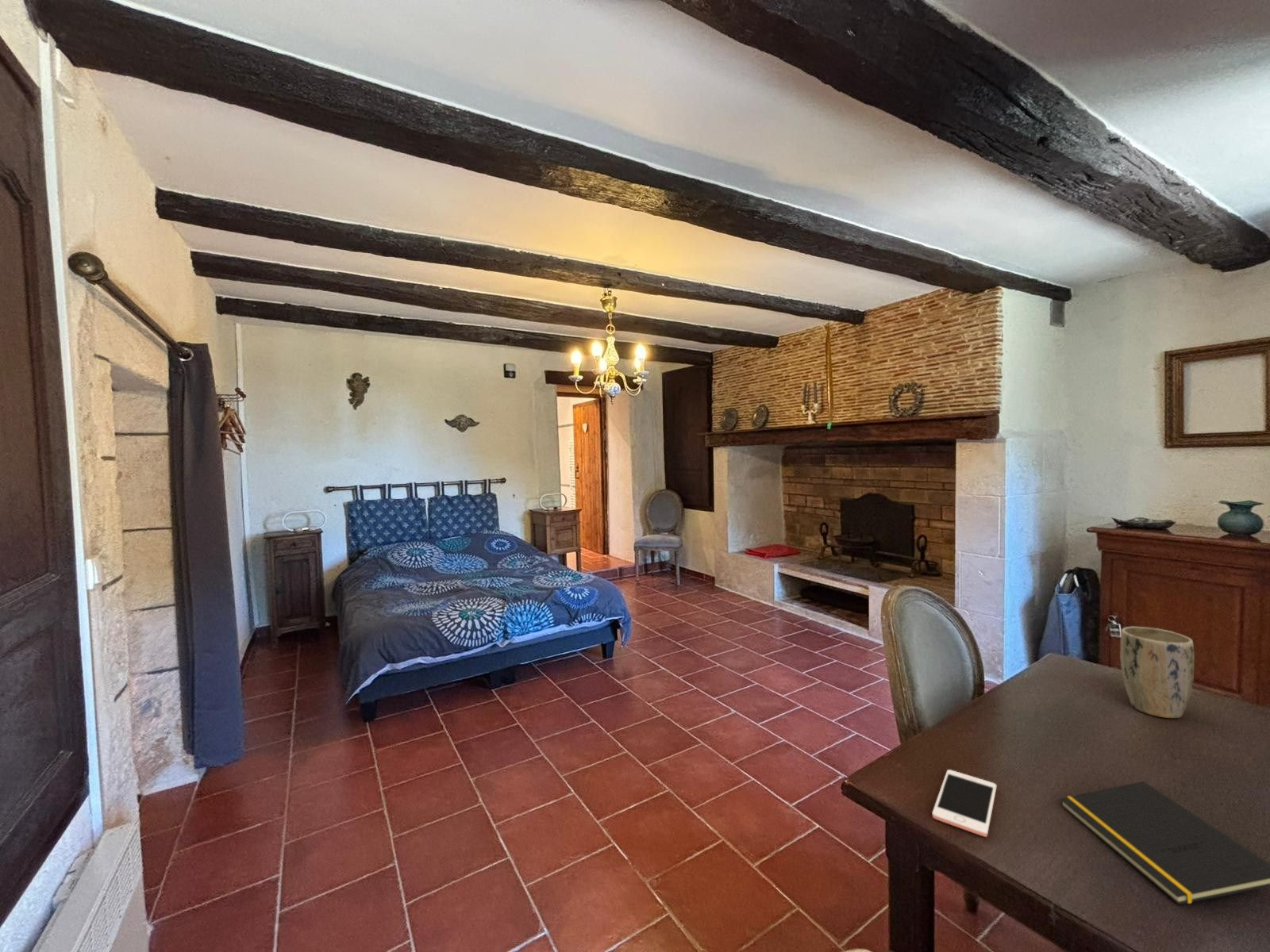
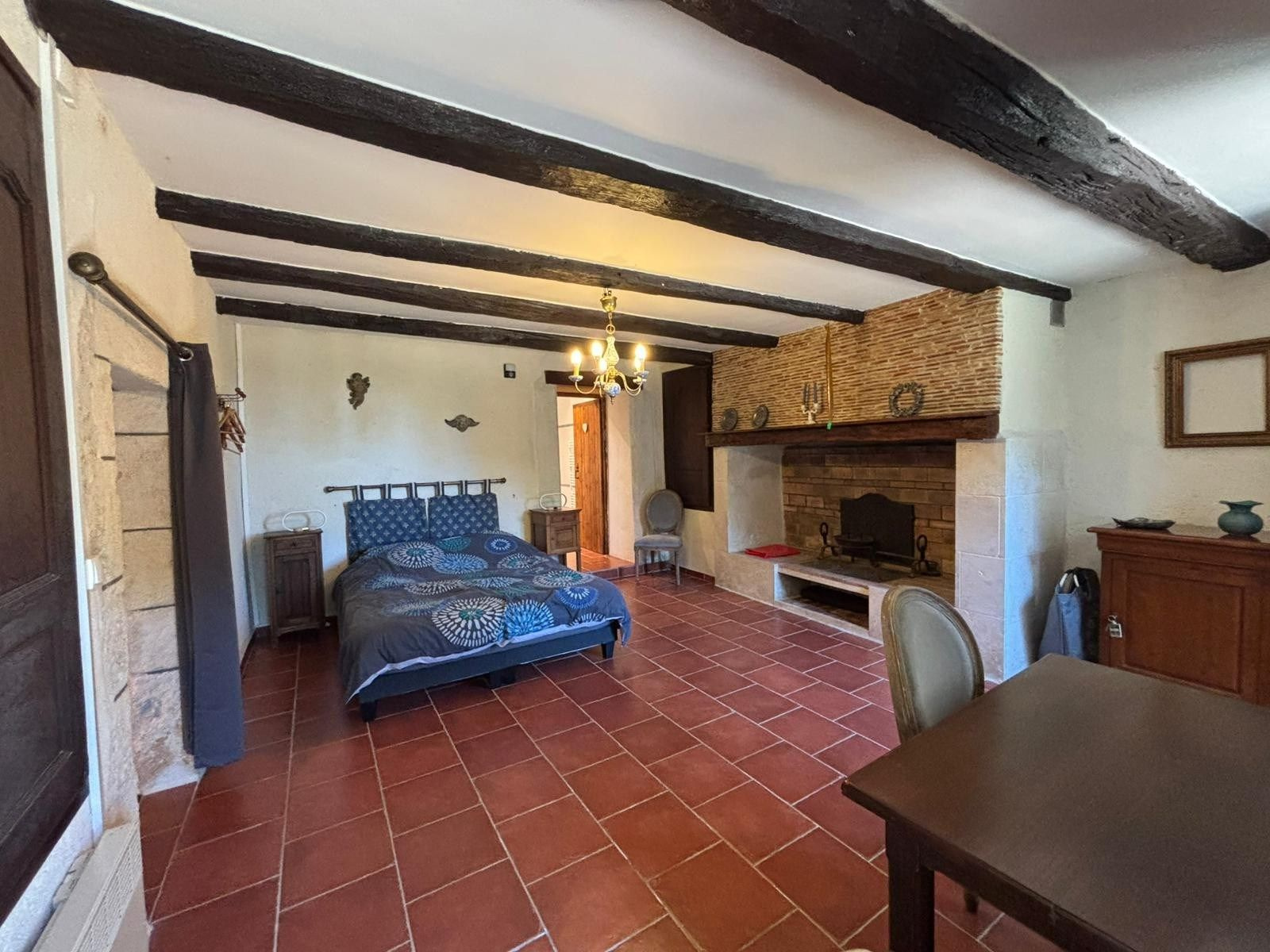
- cell phone [932,769,997,838]
- notepad [1059,781,1270,905]
- plant pot [1119,626,1195,719]
